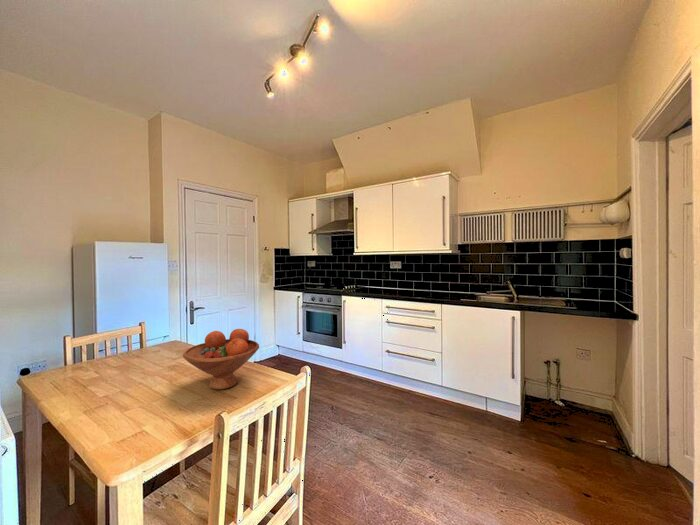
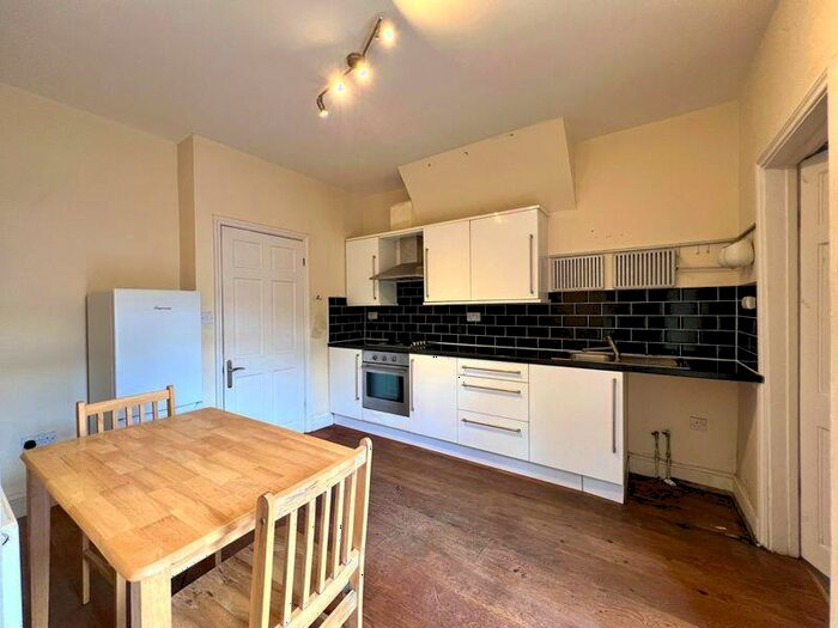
- fruit bowl [182,328,260,391]
